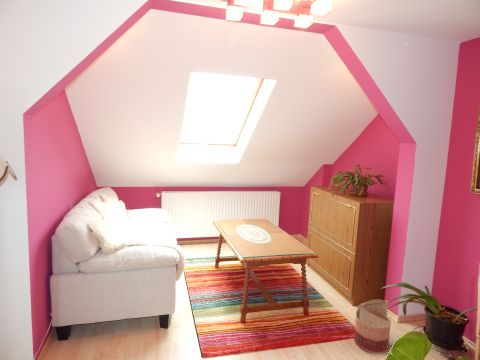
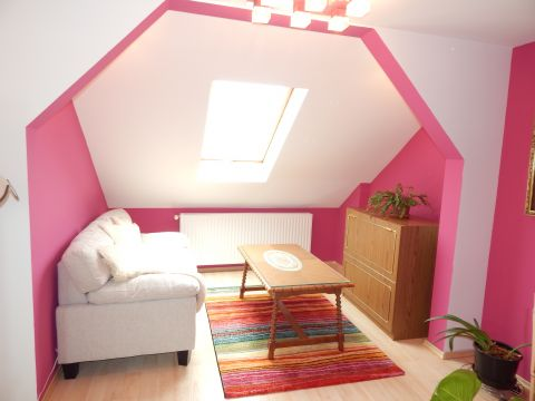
- basket [353,299,392,355]
